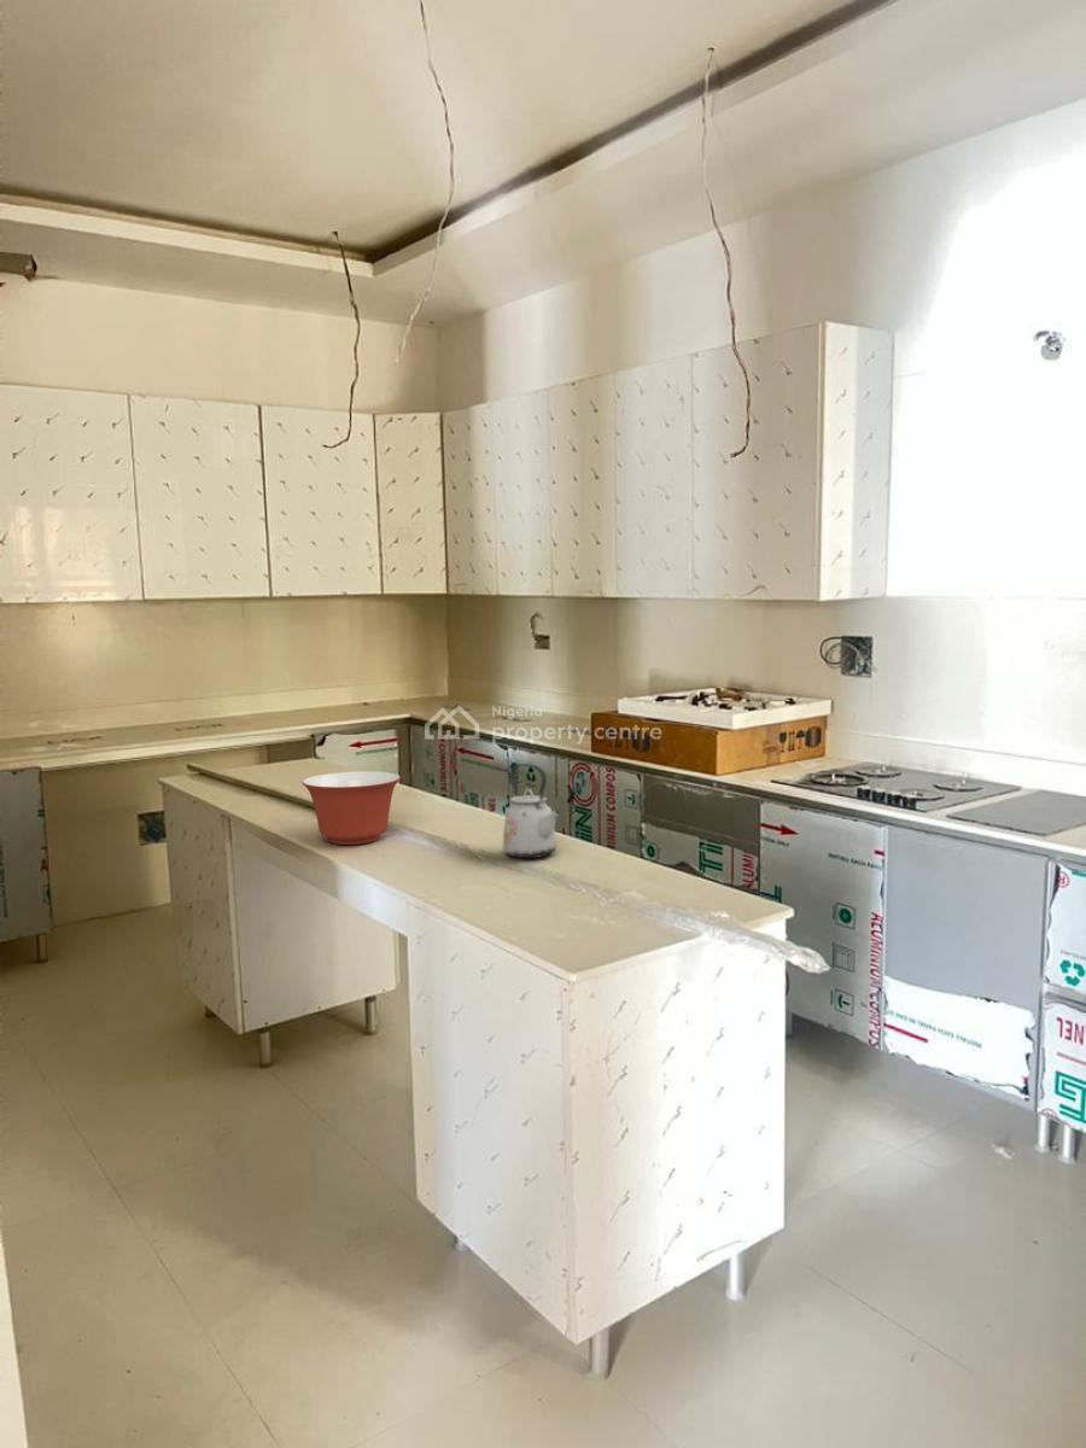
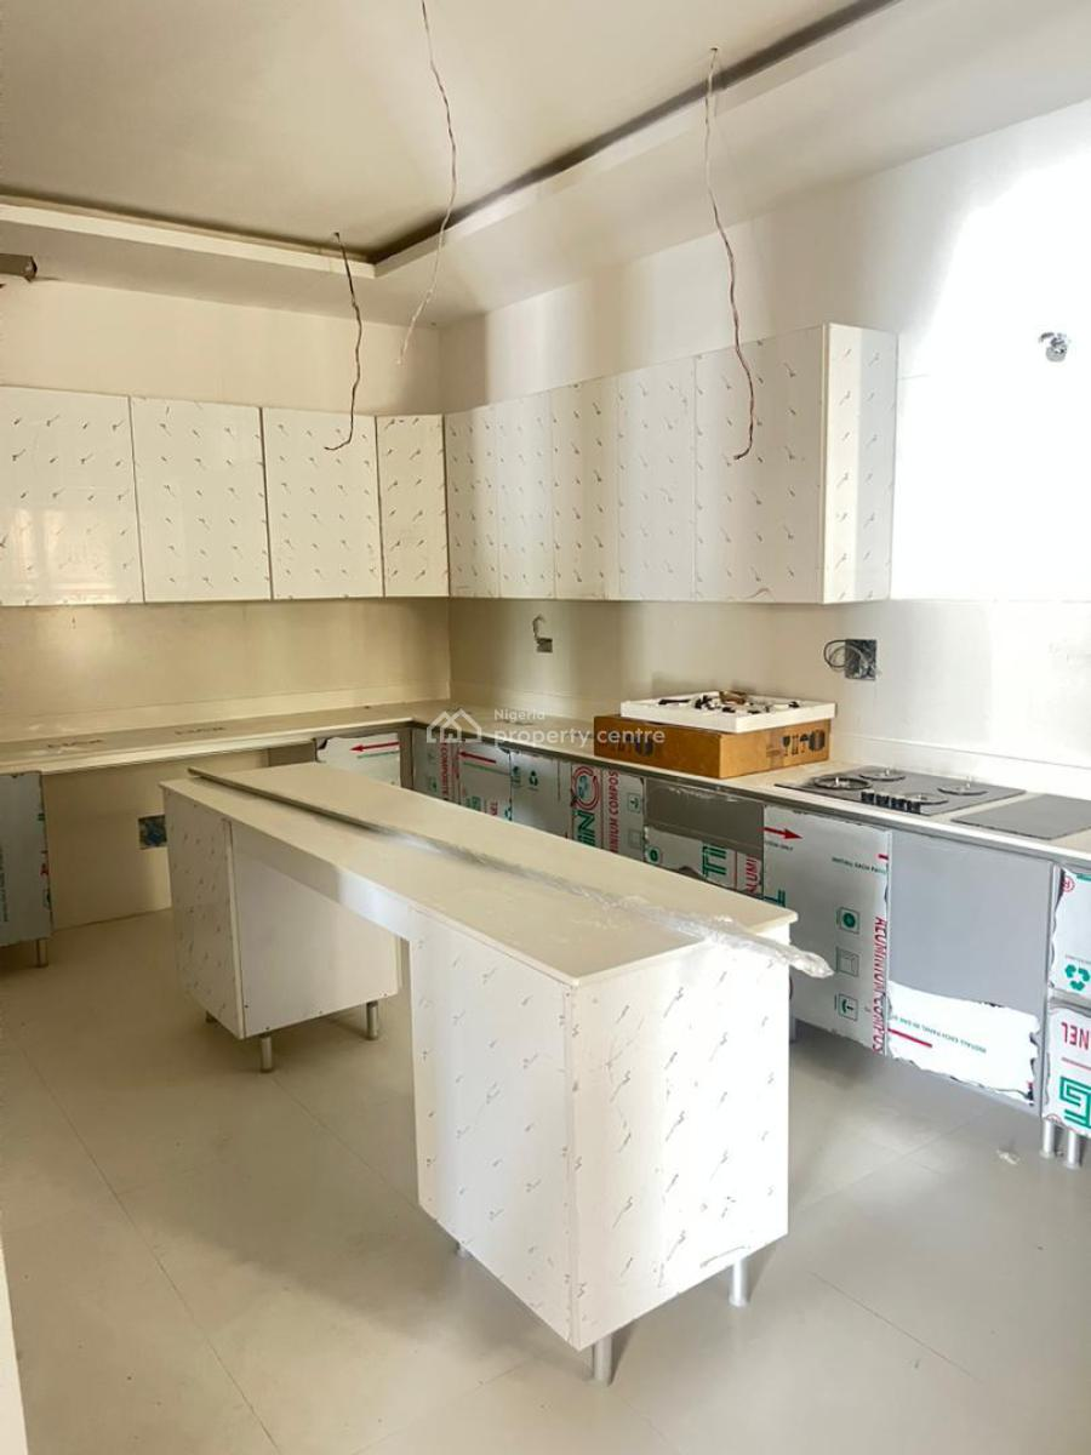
- kettle [502,763,561,859]
- mixing bowl [300,770,402,846]
